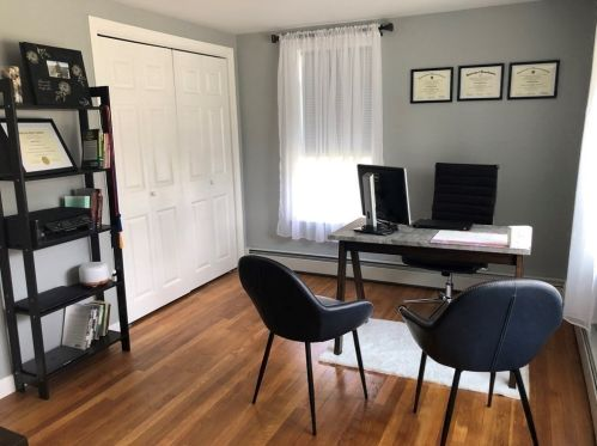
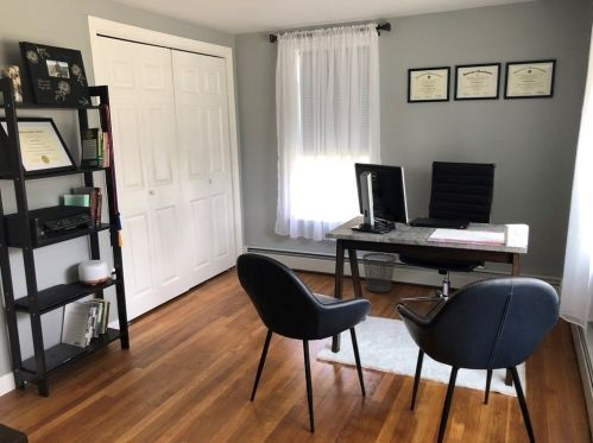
+ wastebasket [361,252,397,293]
